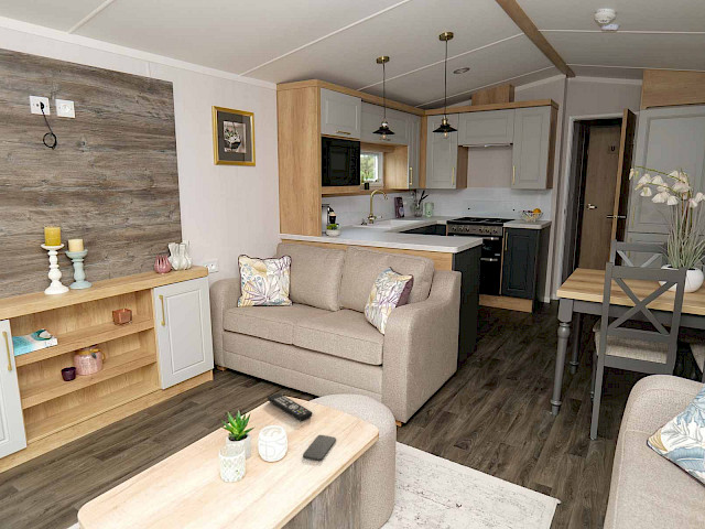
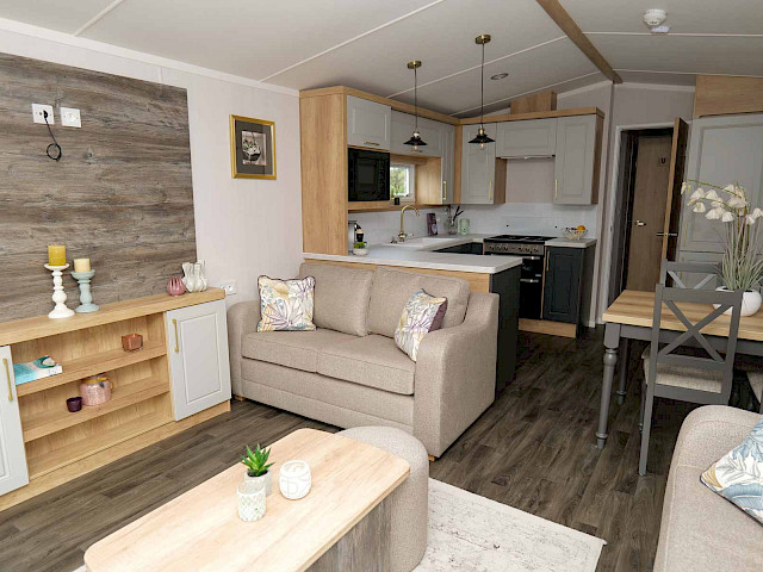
- smartphone [302,434,337,462]
- remote control [267,392,314,422]
